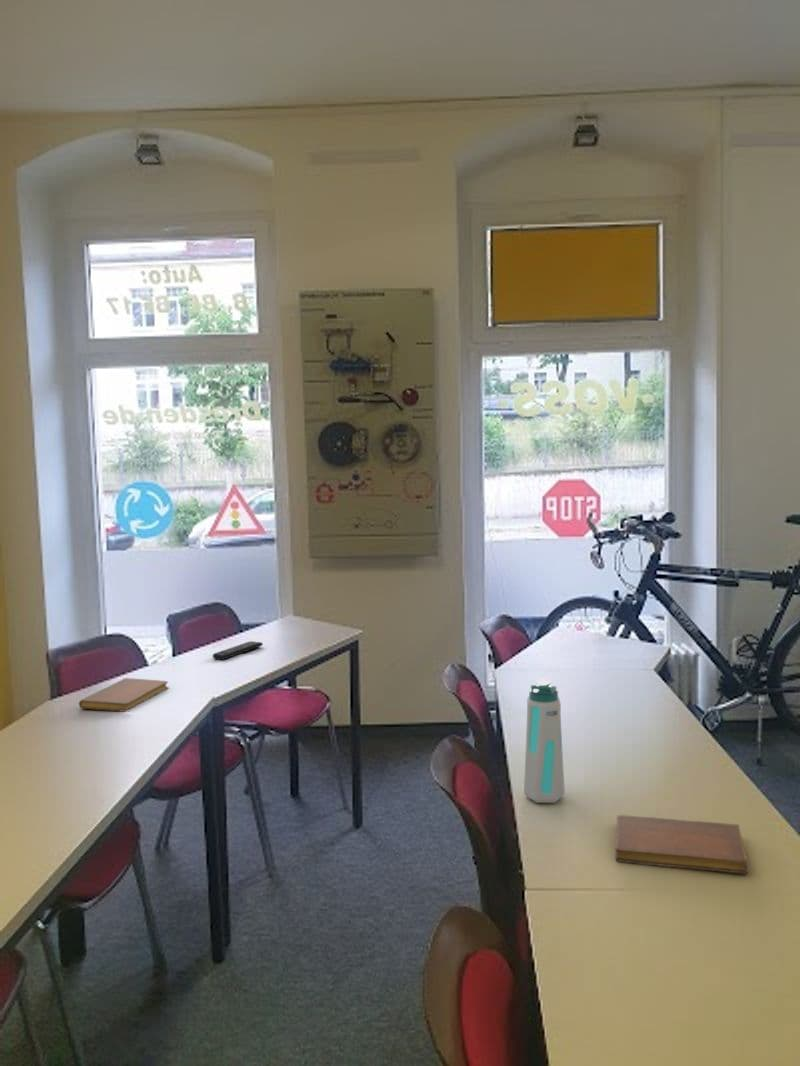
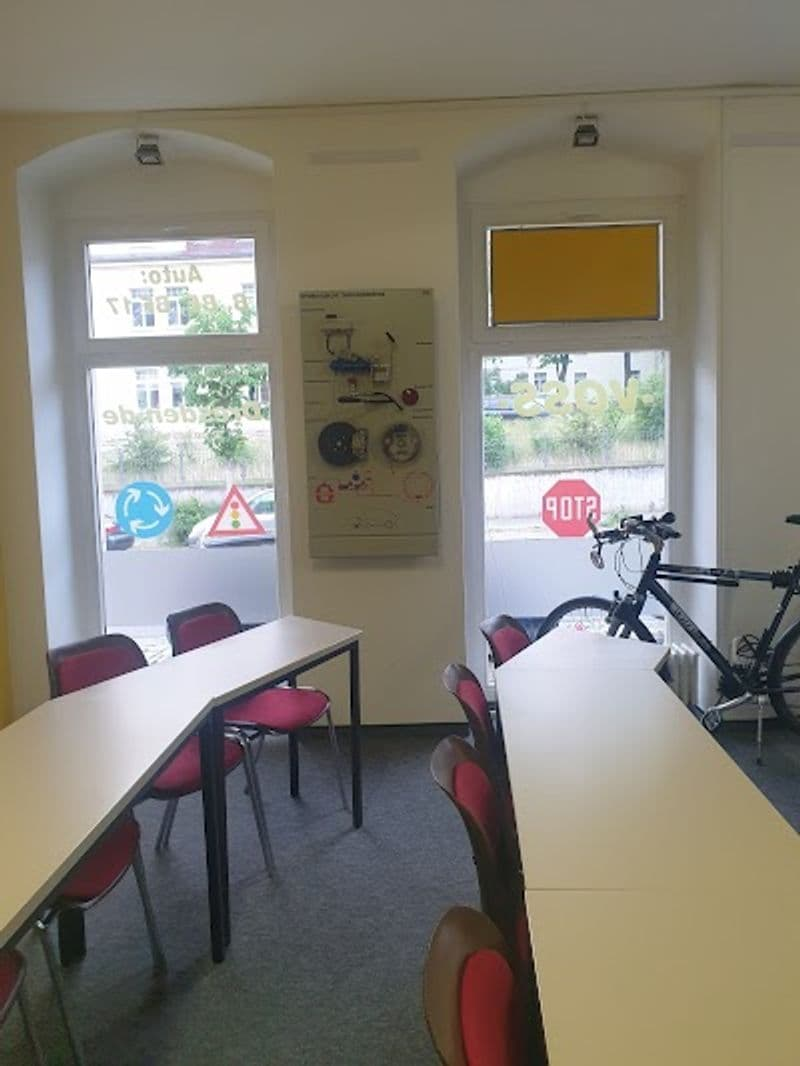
- water bottle [523,679,566,804]
- notebook [78,677,169,713]
- notebook [614,814,749,875]
- remote control [212,640,264,661]
